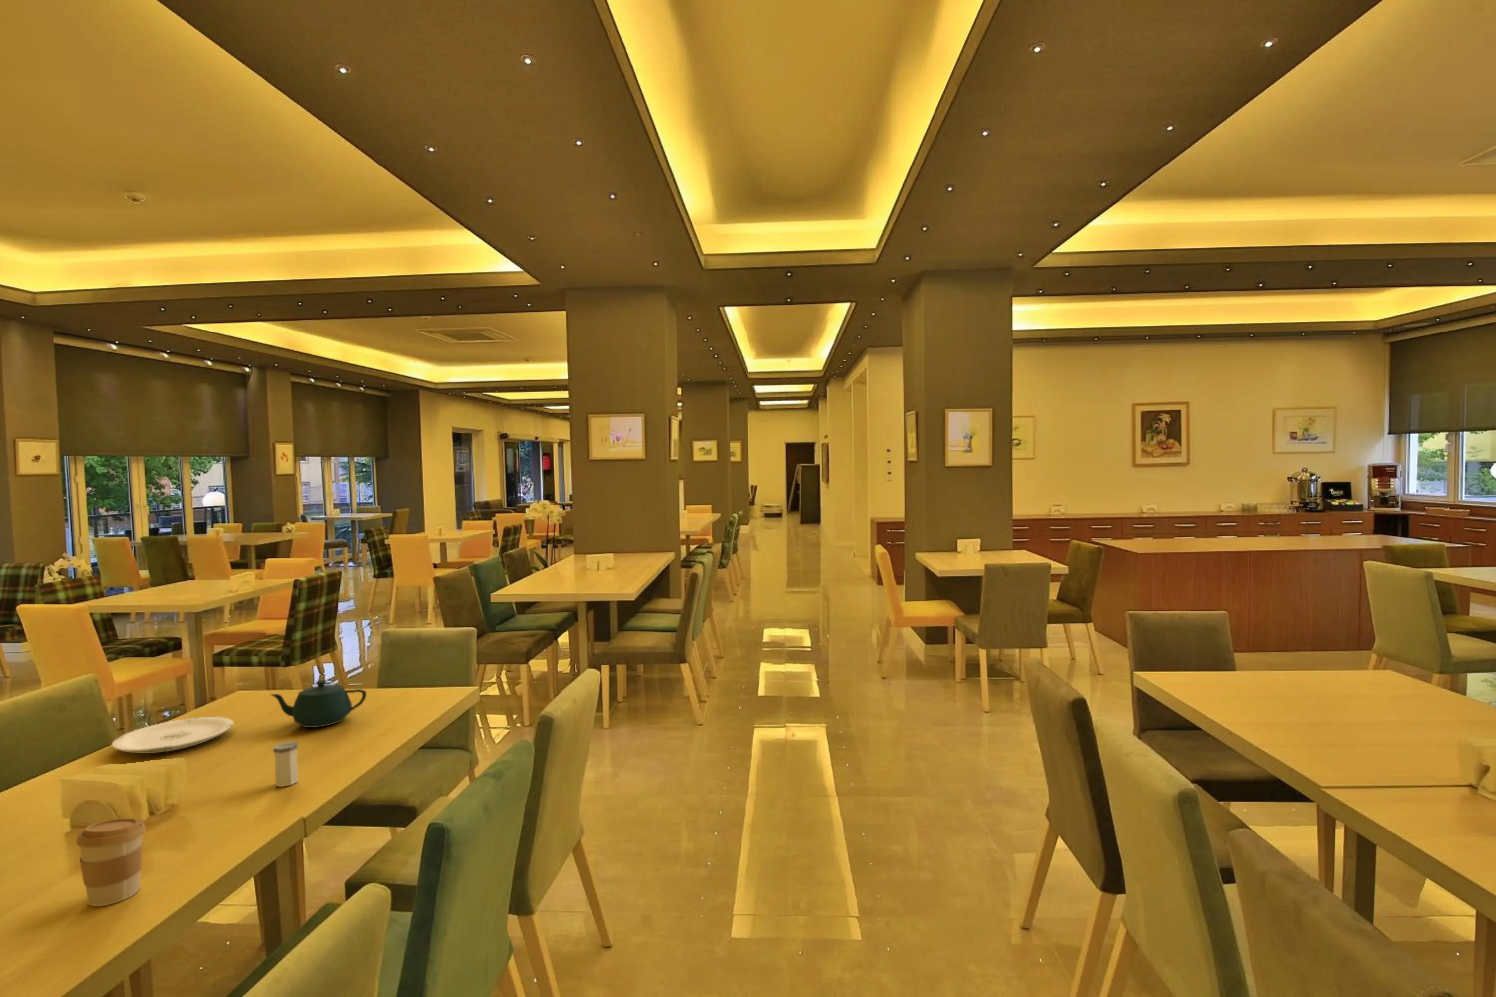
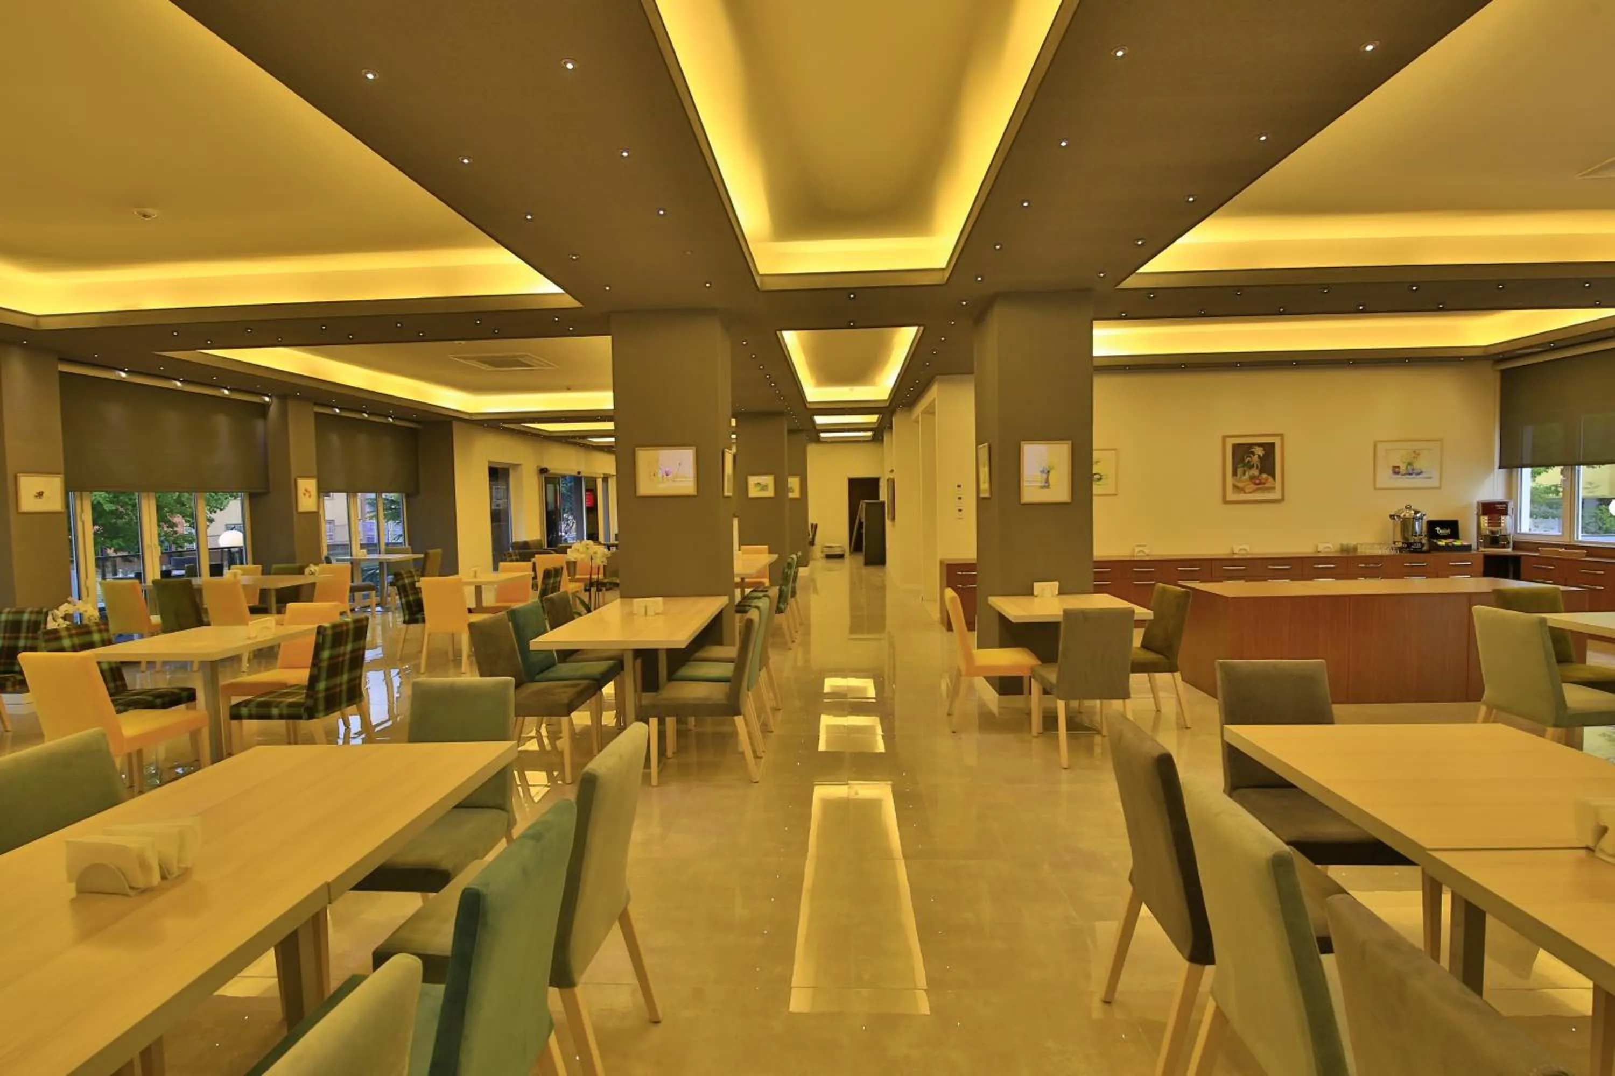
- salt shaker [273,741,298,787]
- teapot [269,680,366,728]
- coffee cup [76,818,146,907]
- plate [111,717,234,753]
